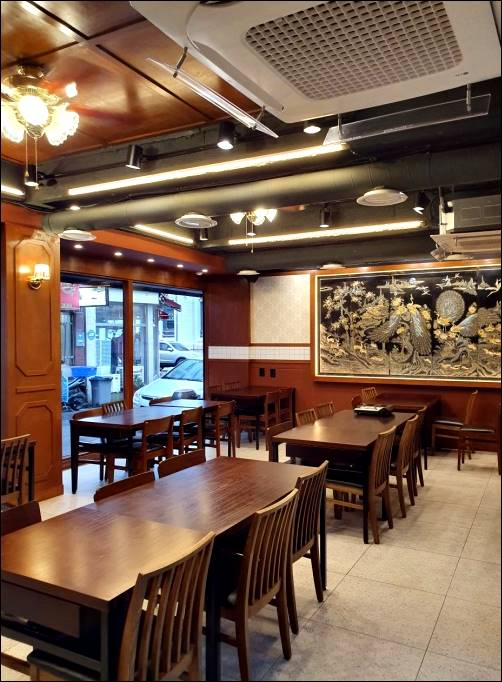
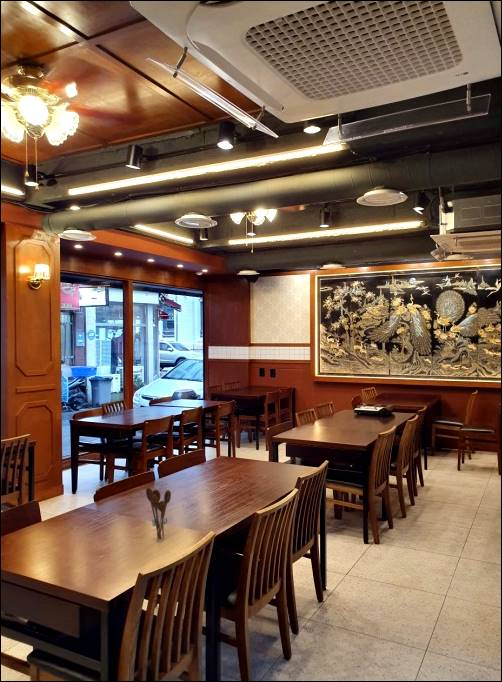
+ utensil holder [145,487,172,540]
